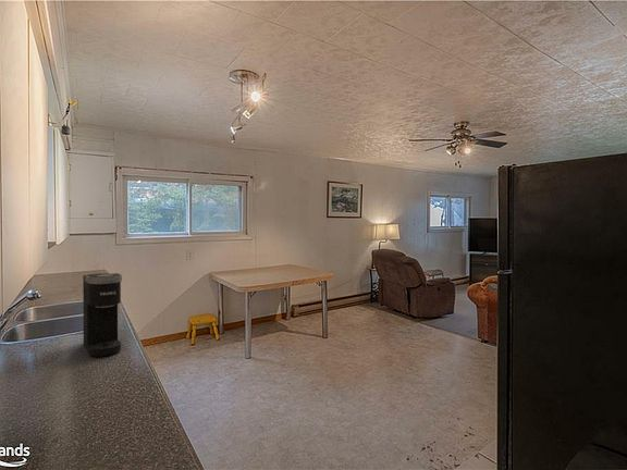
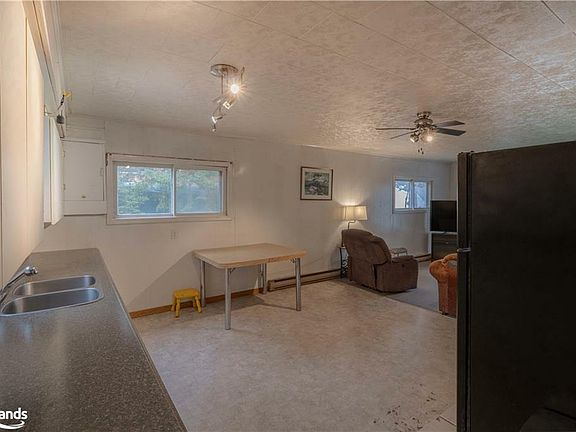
- coffee maker [82,272,123,358]
